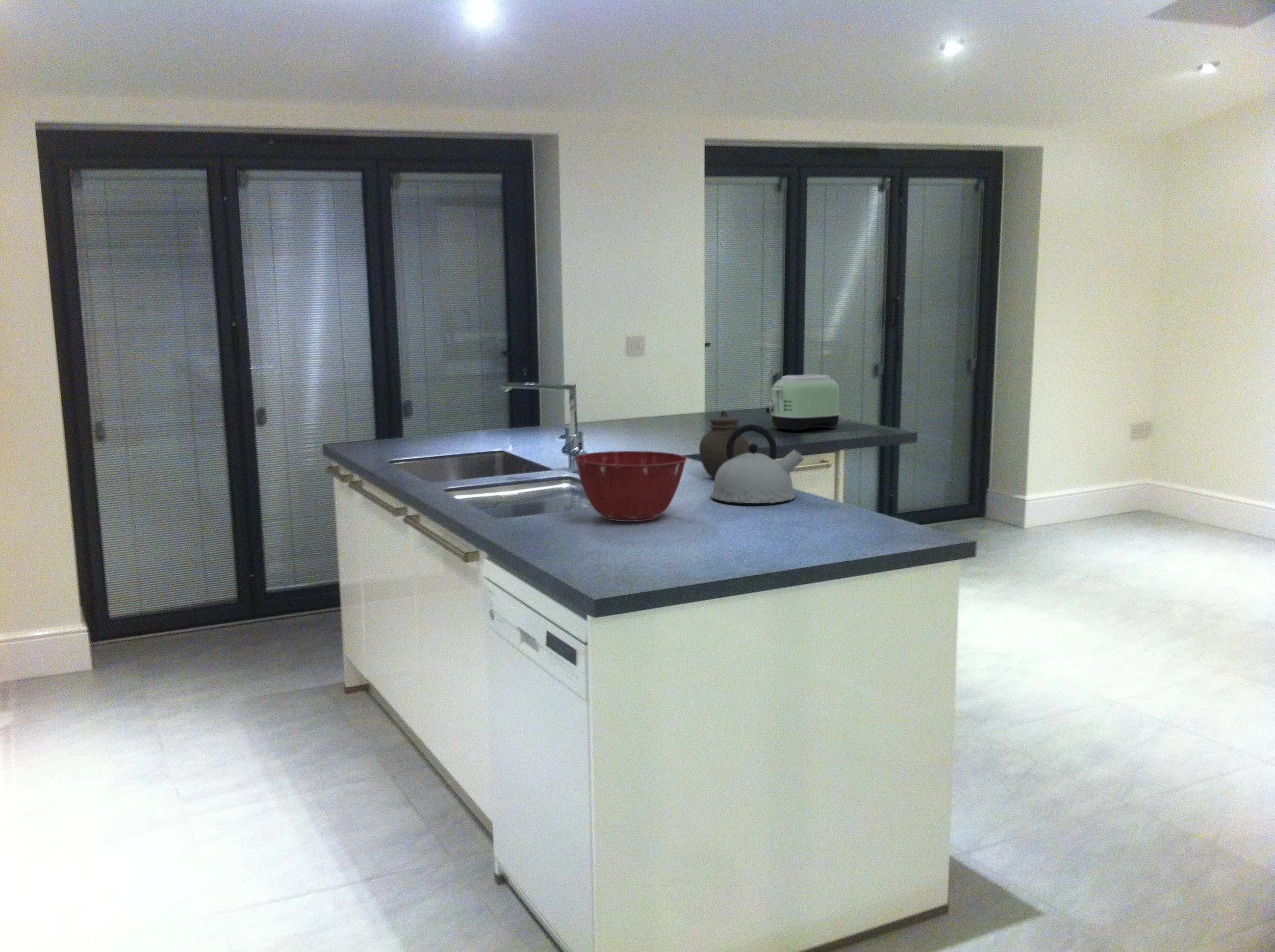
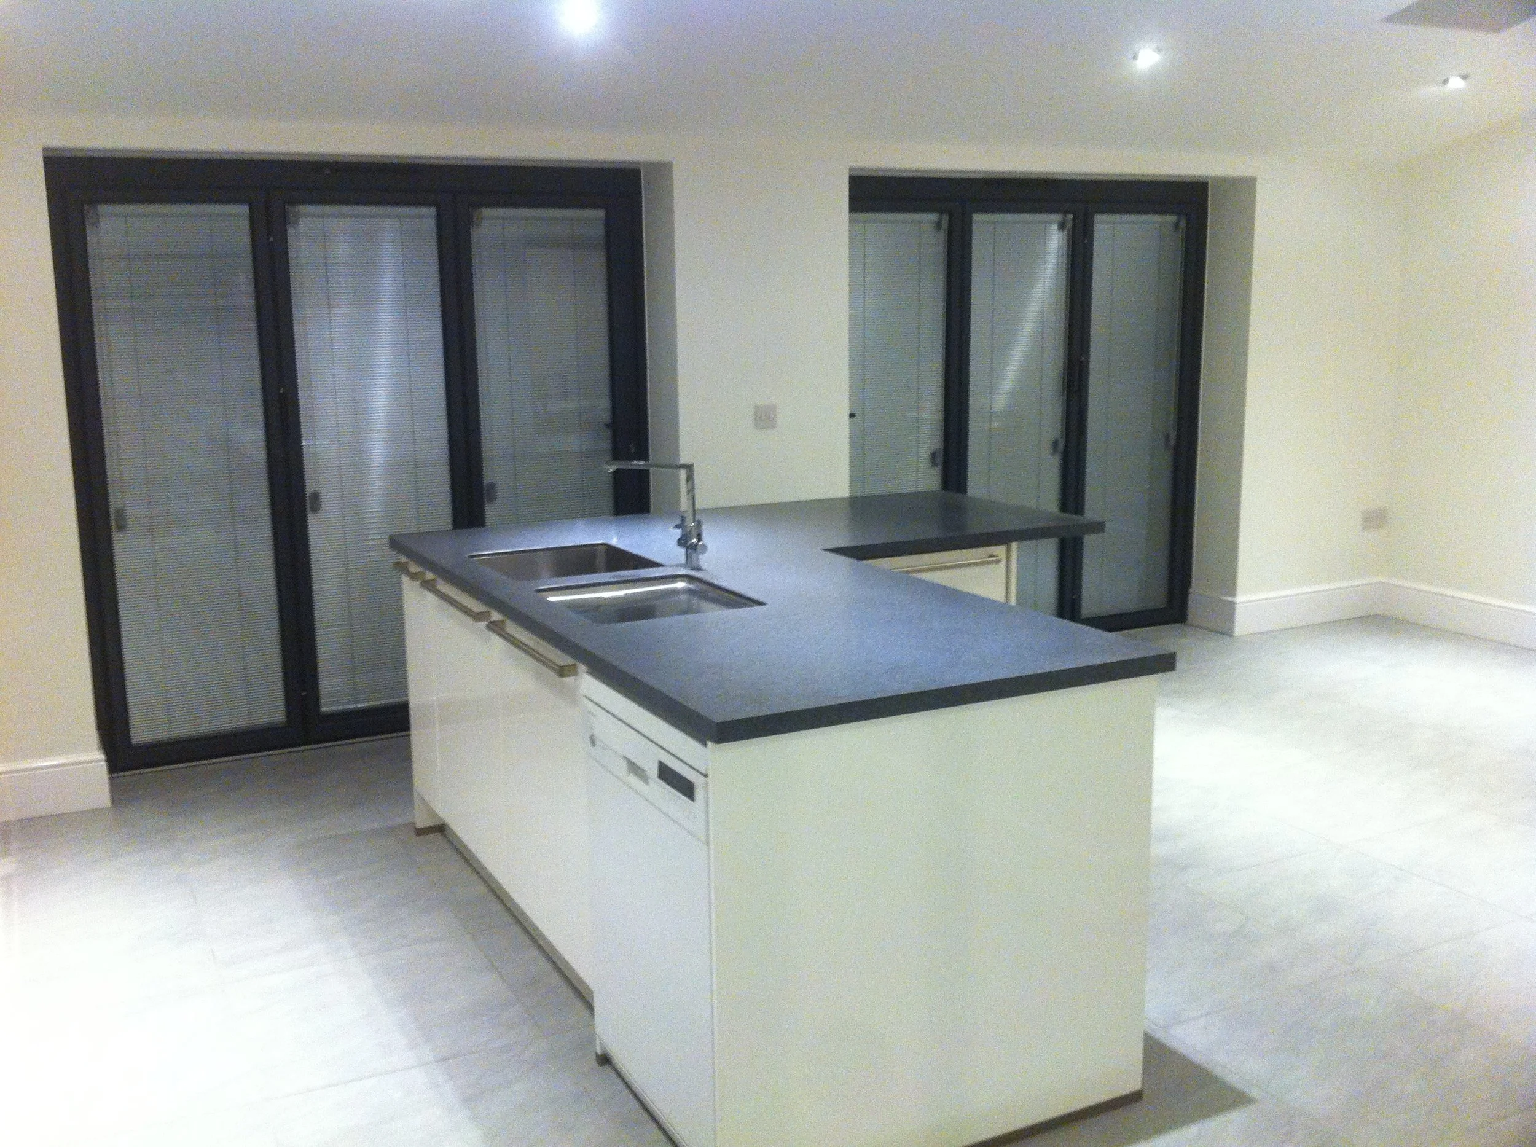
- kettle [710,424,804,504]
- mixing bowl [573,450,687,522]
- jar [699,410,750,479]
- toaster [765,374,841,431]
